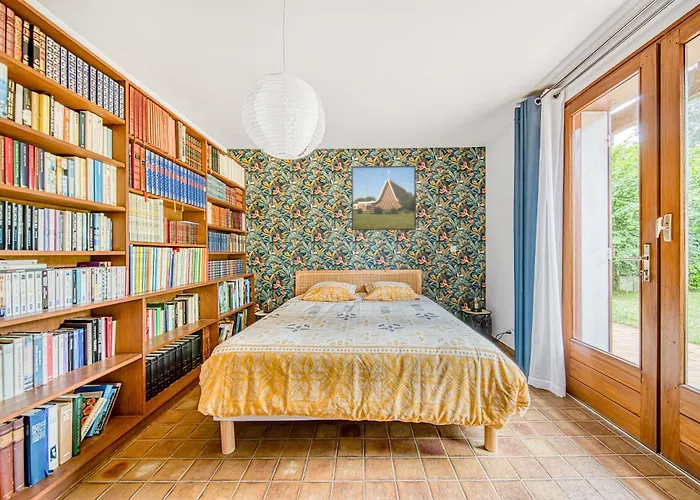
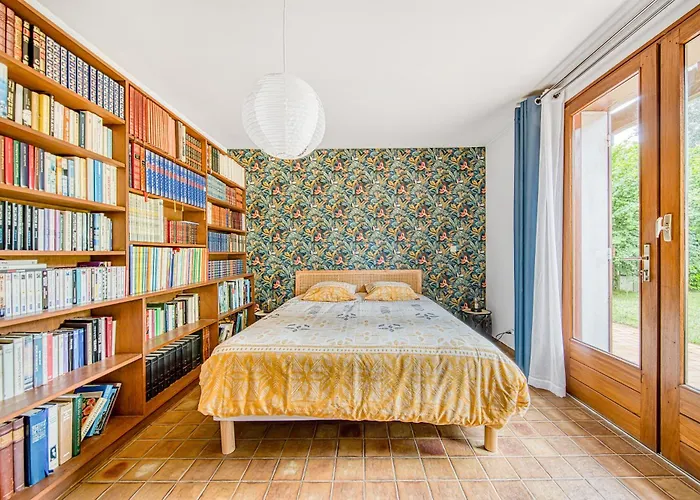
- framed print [350,165,417,231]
